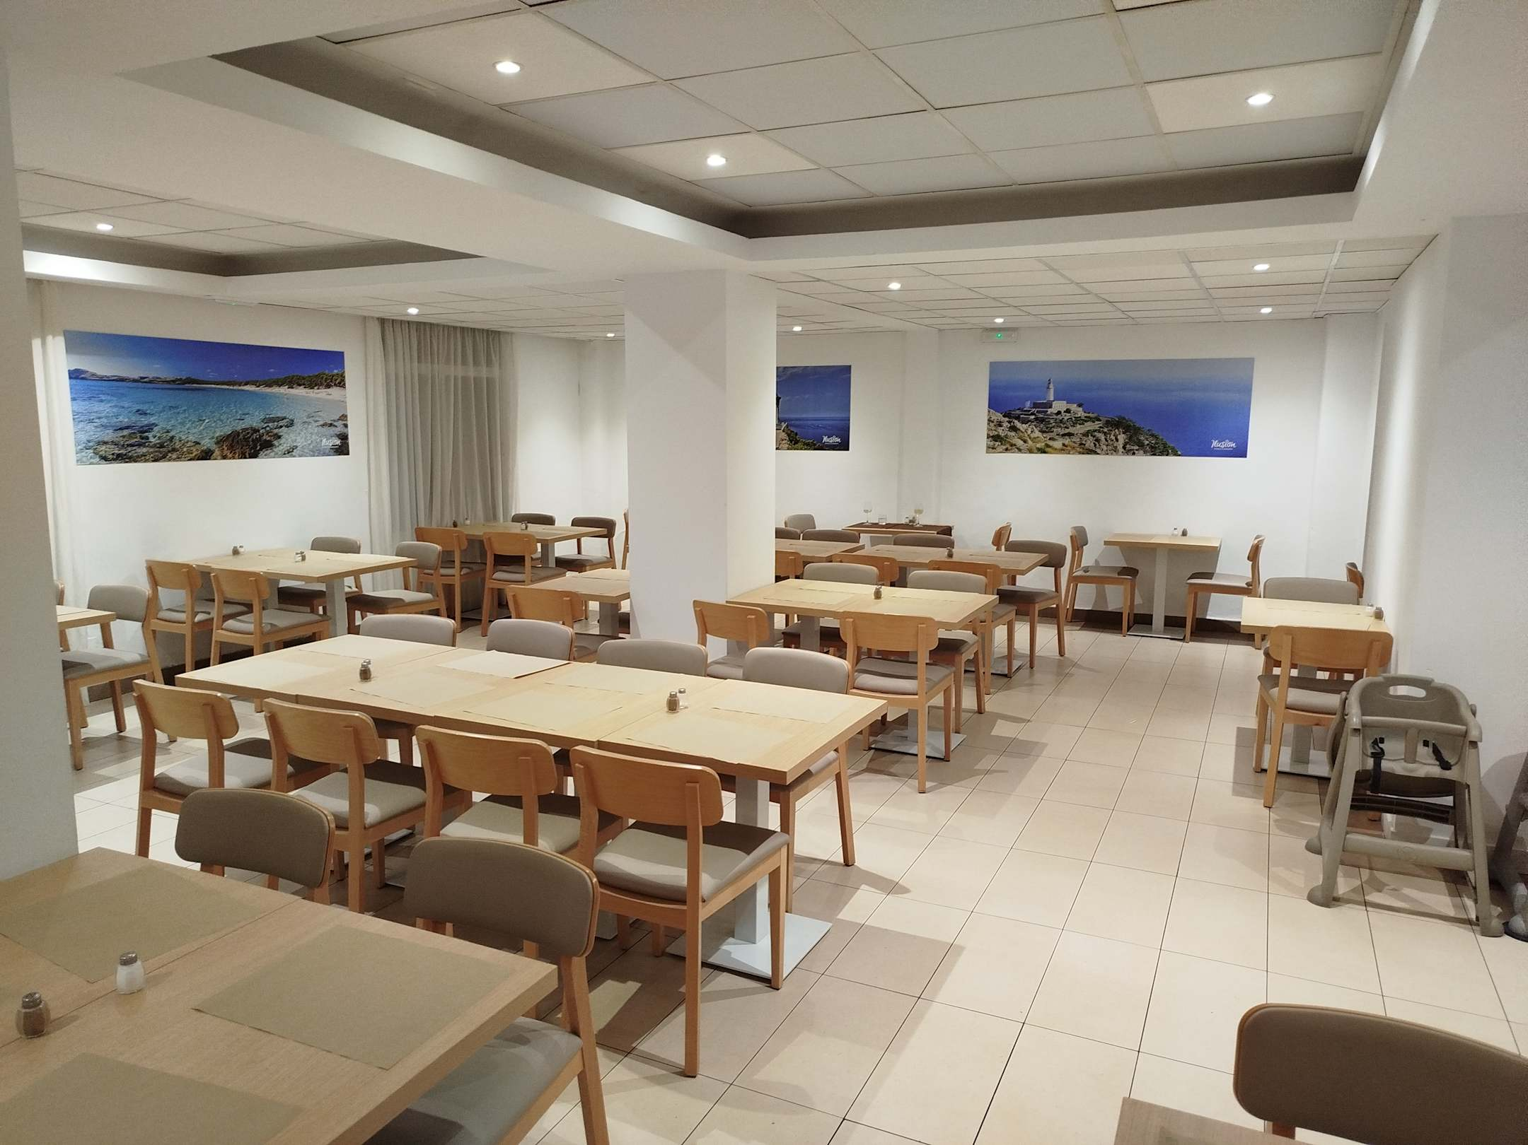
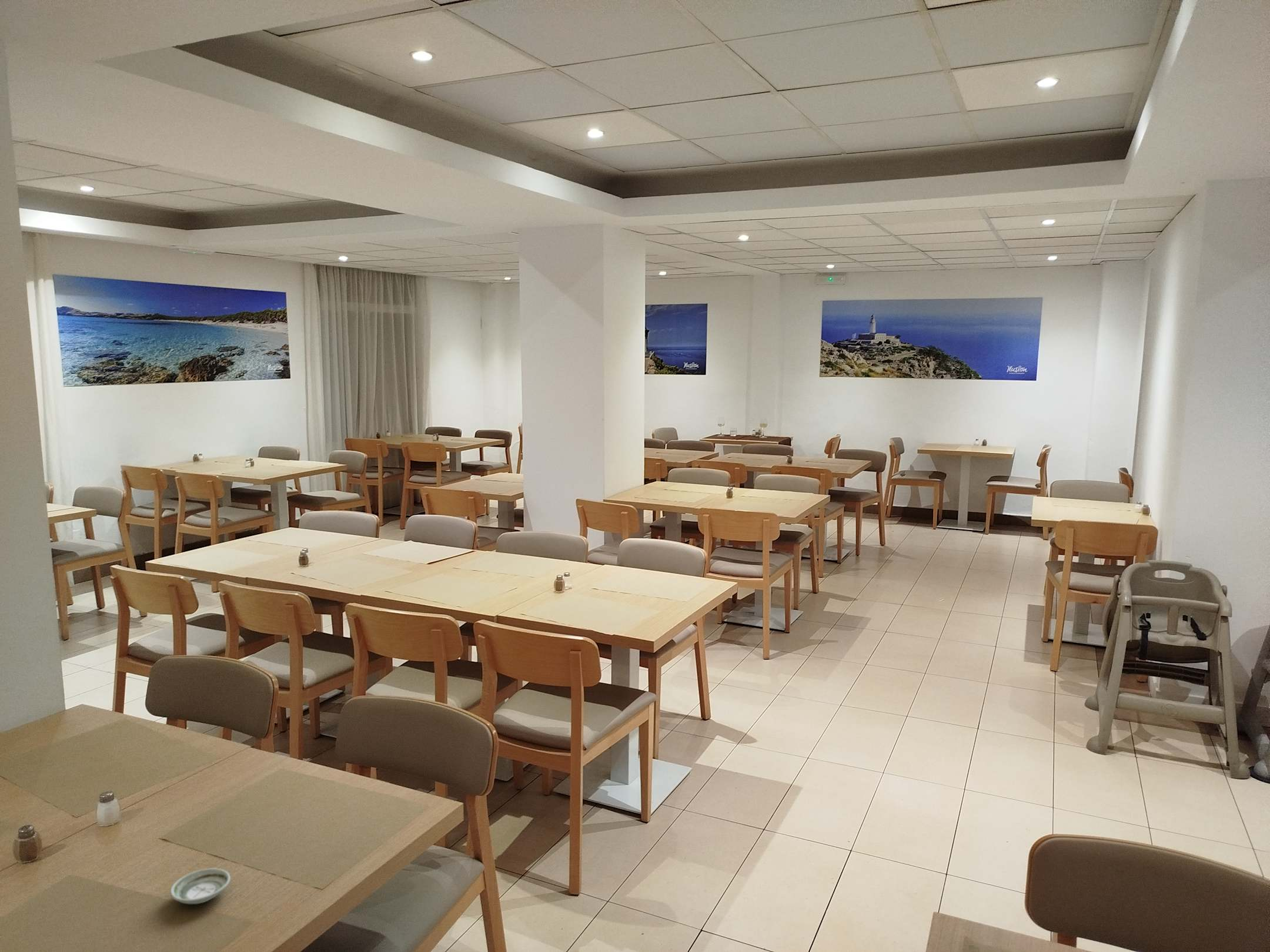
+ saucer [169,867,231,904]
